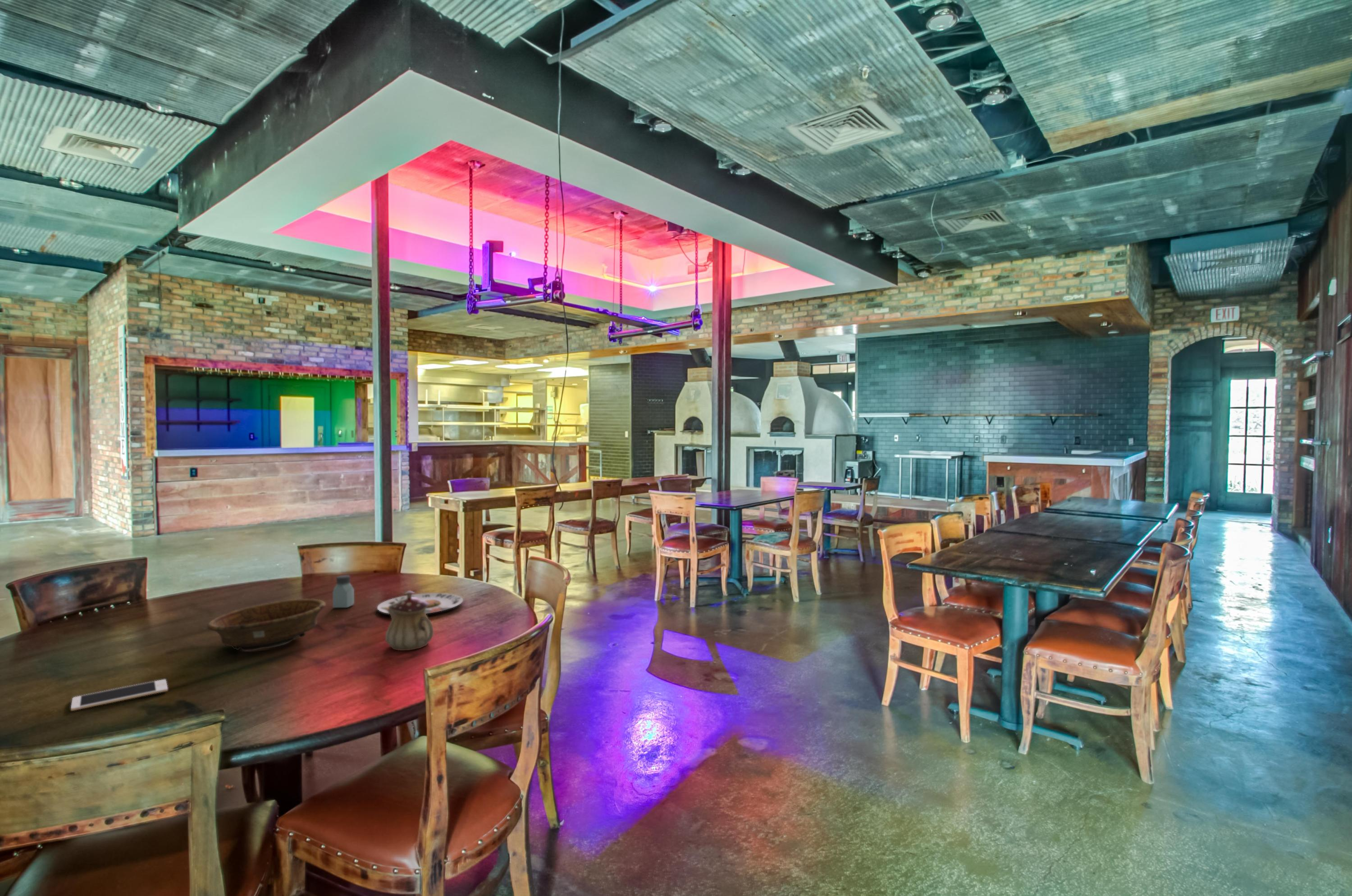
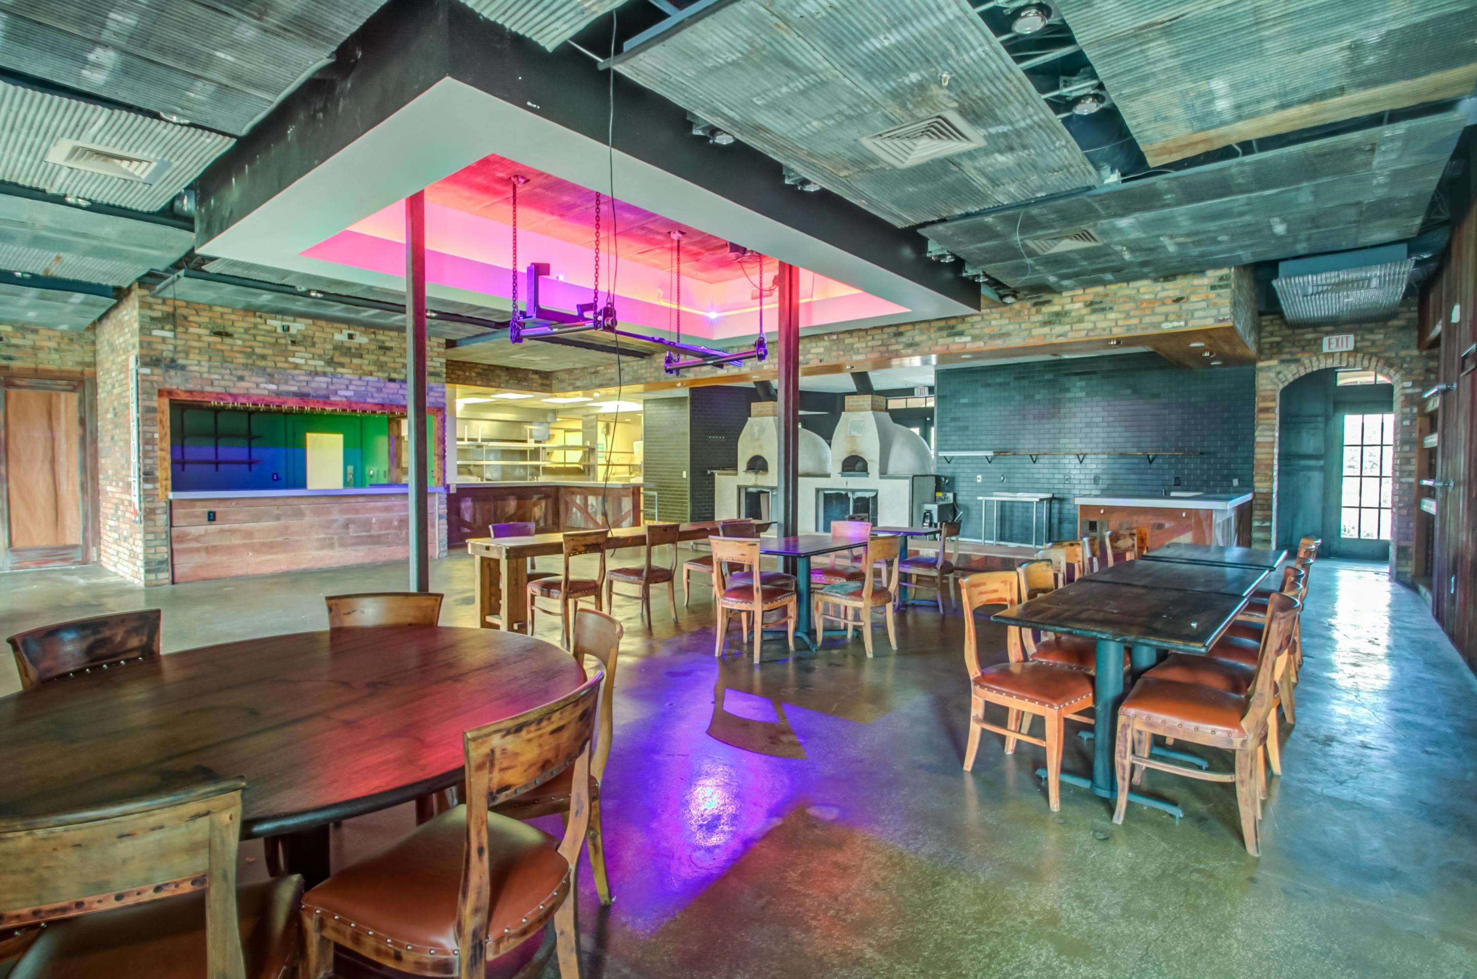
- decorative bowl [207,598,326,651]
- saltshaker [332,575,355,608]
- cell phone [70,679,168,711]
- plate [377,592,464,614]
- teapot [385,590,434,651]
